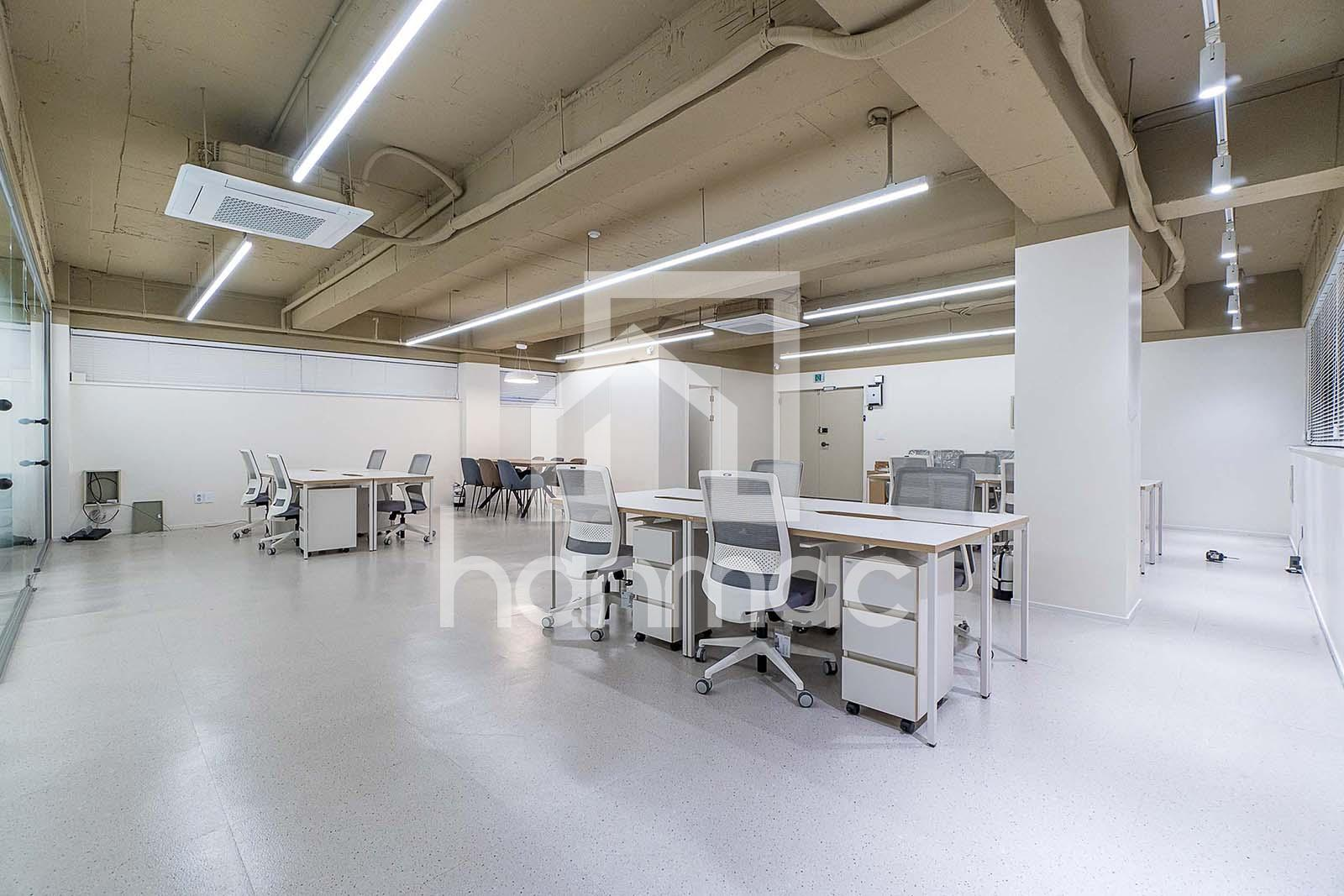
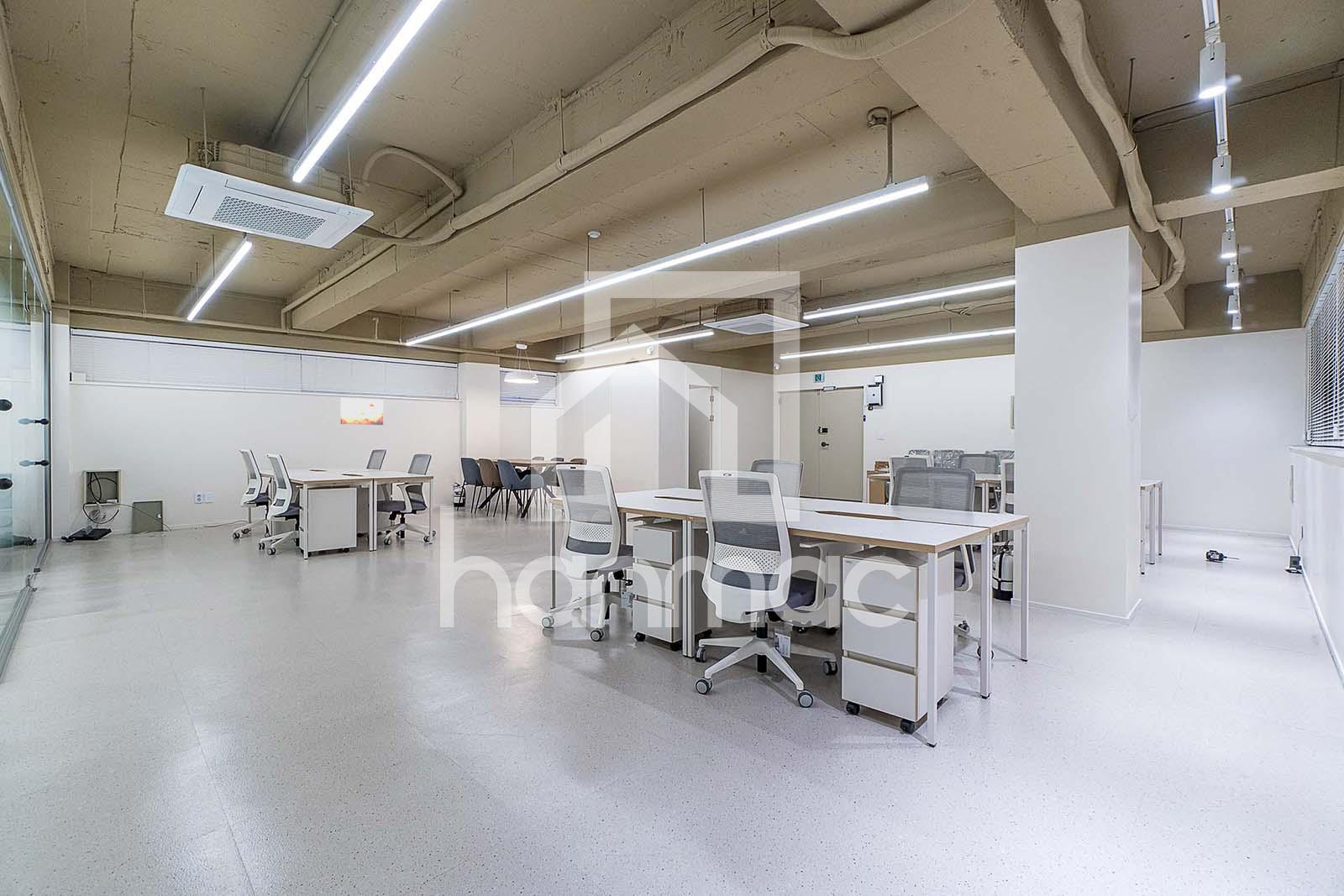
+ wall art [340,397,384,426]
